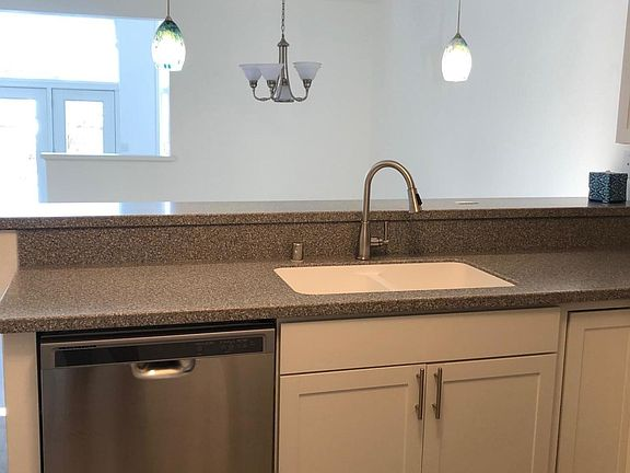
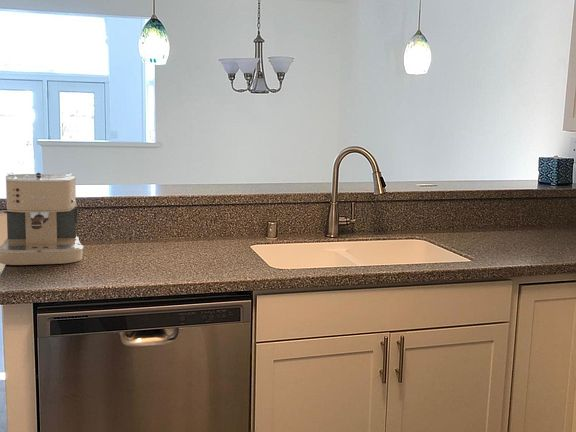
+ coffee maker [0,172,84,266]
